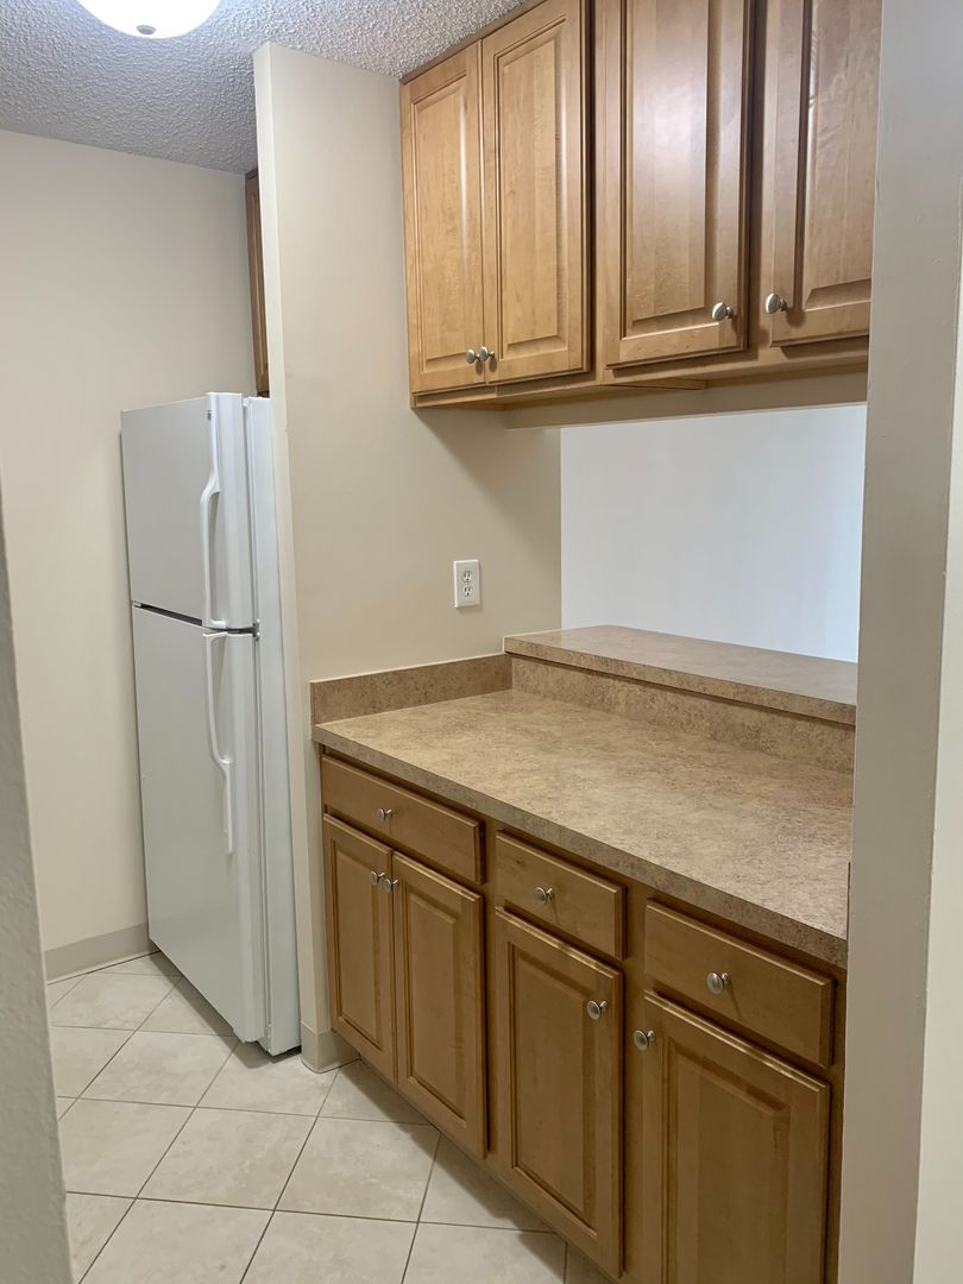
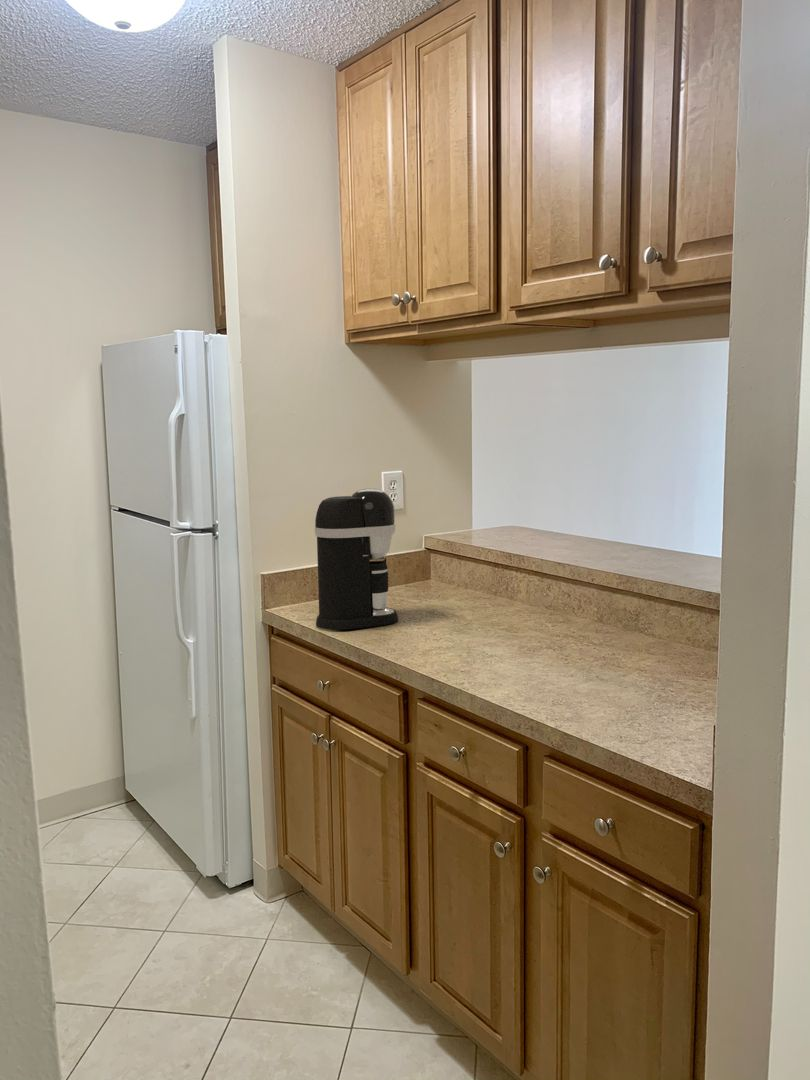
+ coffee maker [314,488,399,631]
